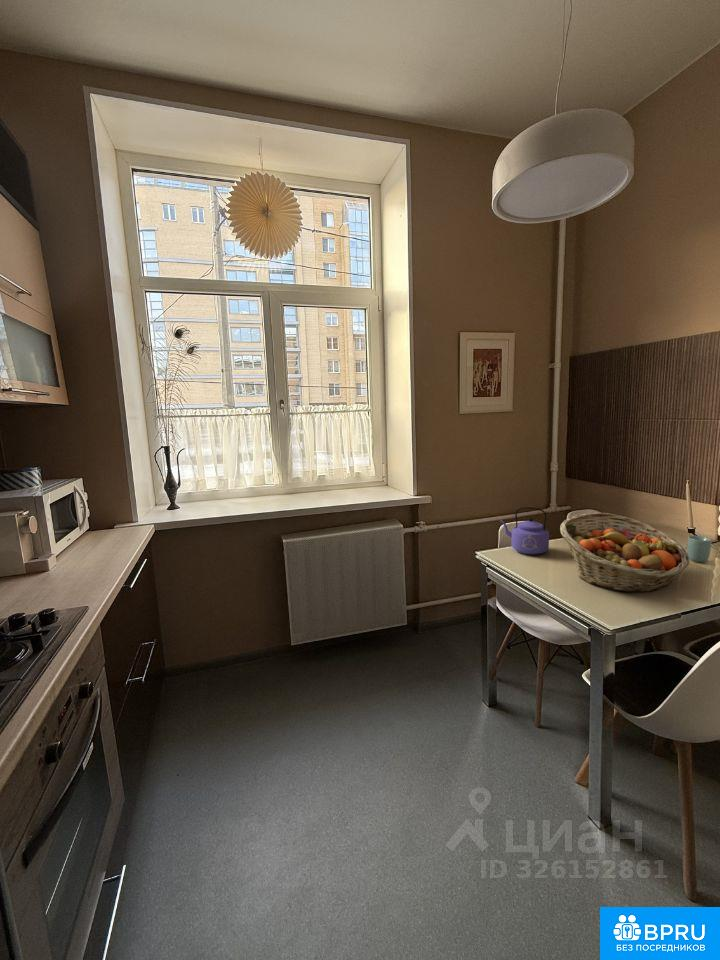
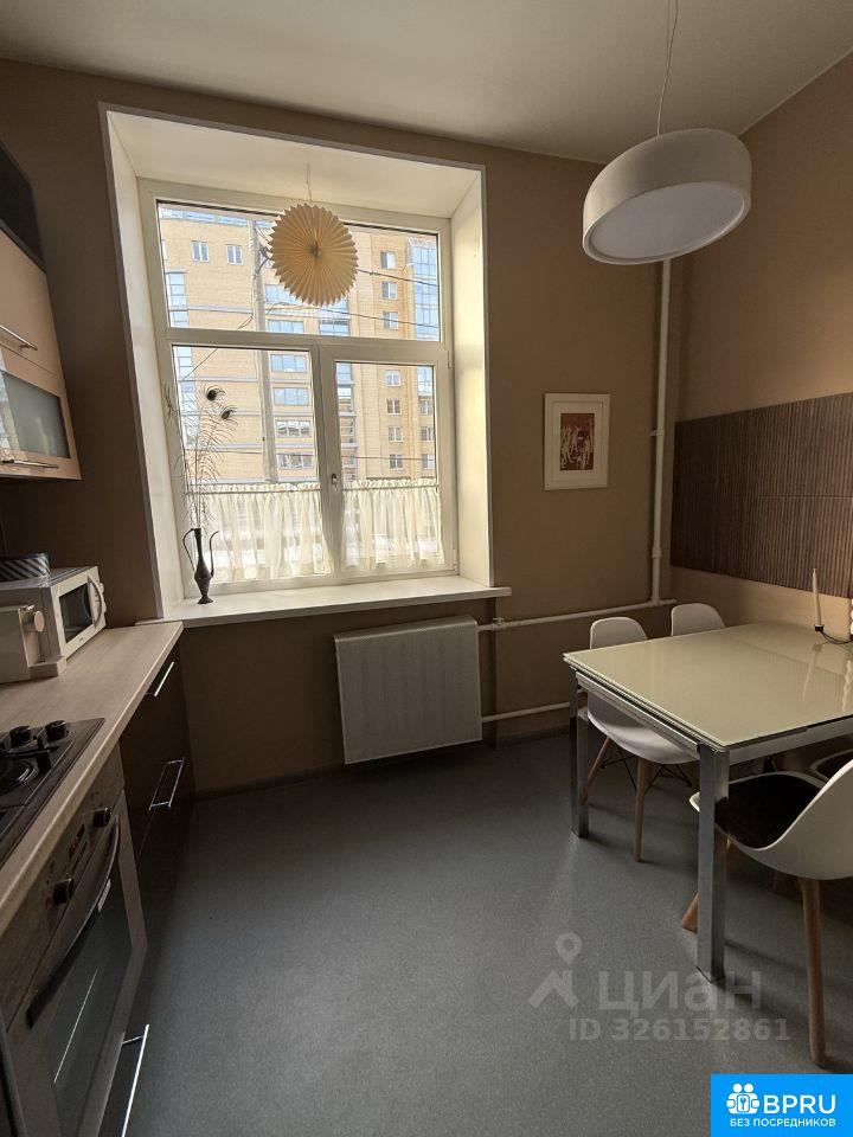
- fruit basket [559,512,690,594]
- cup [686,535,712,563]
- kettle [499,506,550,556]
